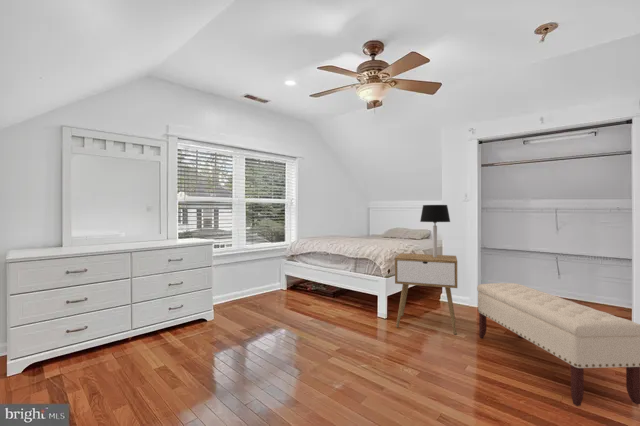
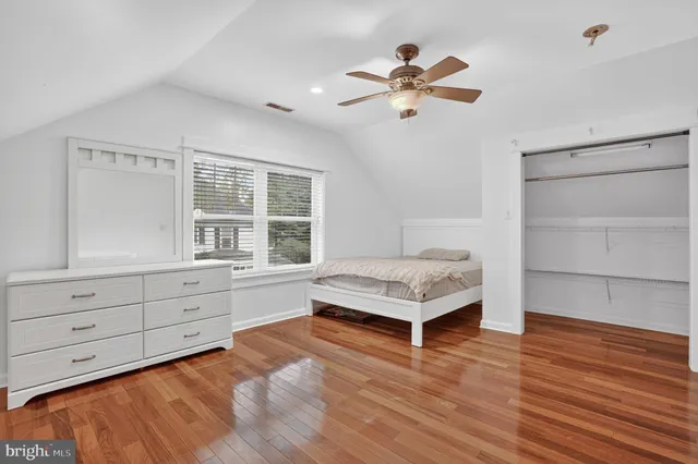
- nightstand [394,252,458,335]
- table lamp [419,204,451,257]
- bench [476,282,640,407]
